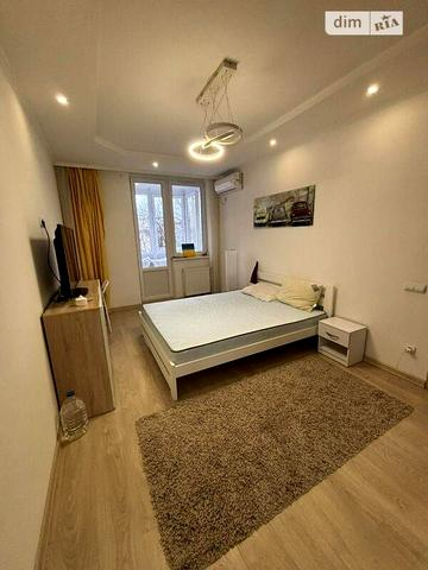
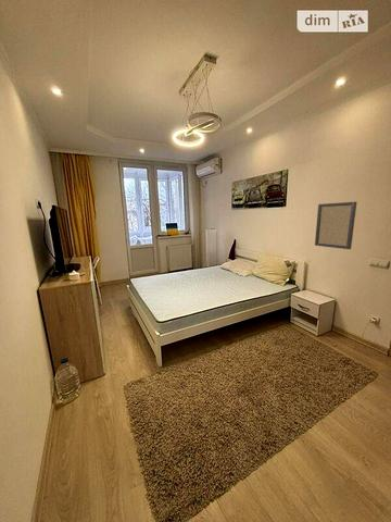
+ home mirror [314,201,357,250]
